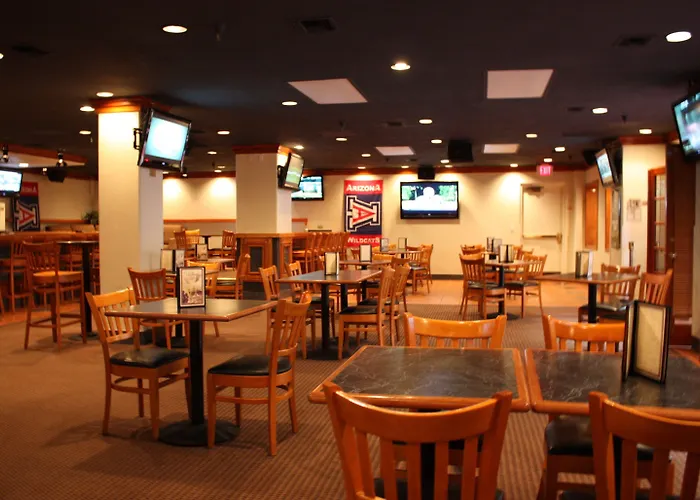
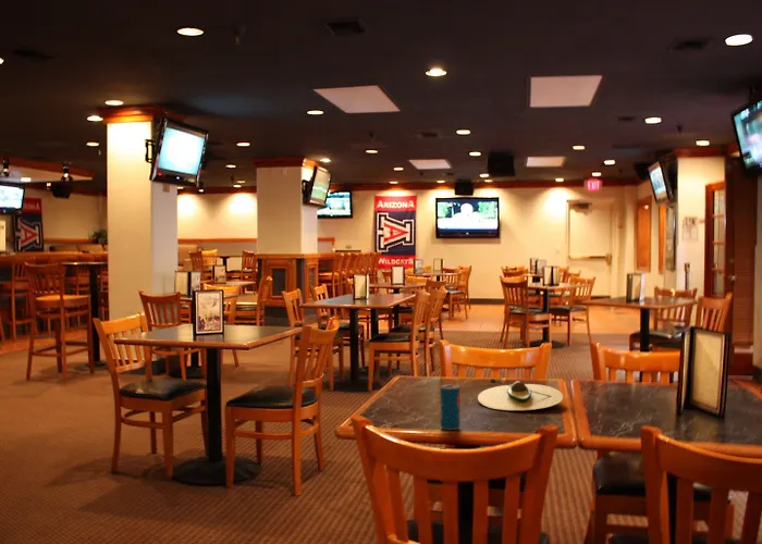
+ beverage can [440,383,460,431]
+ avocado [477,378,564,411]
